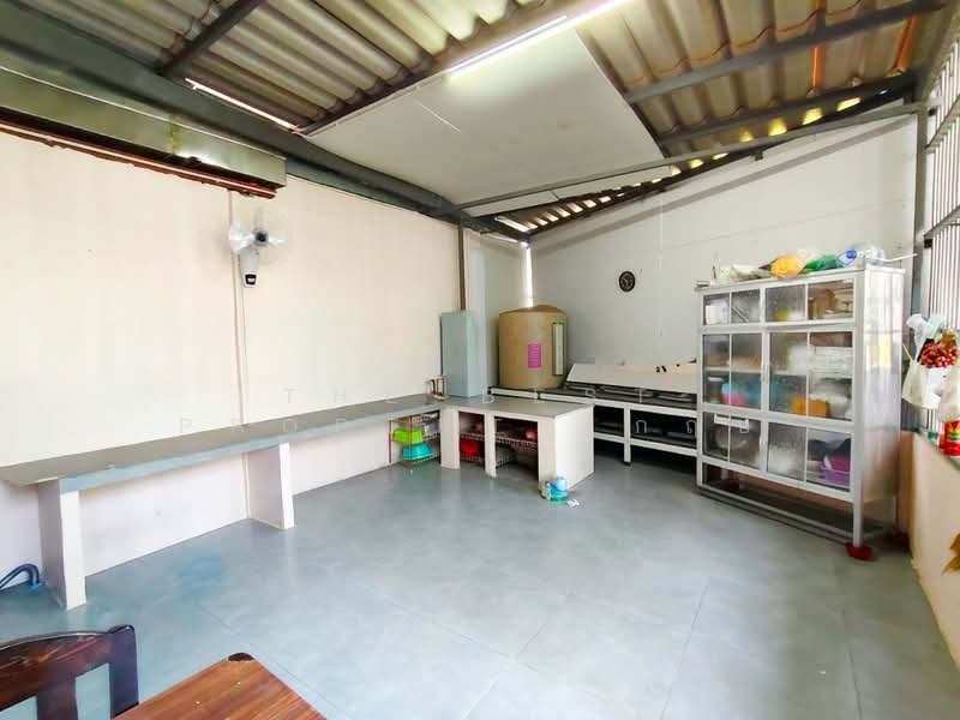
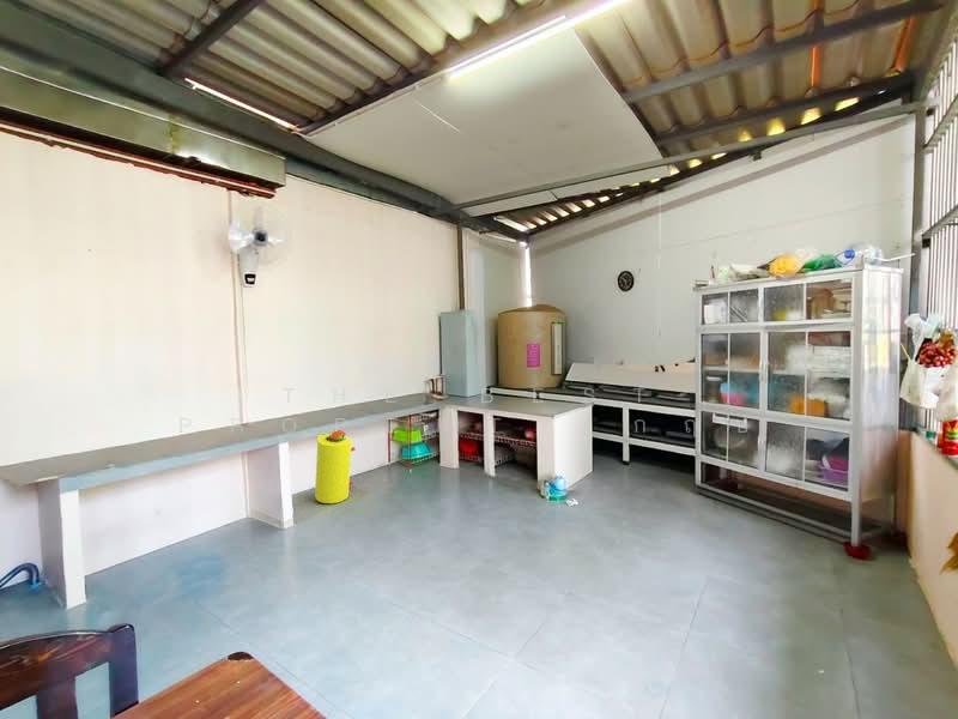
+ trash can [314,429,357,504]
